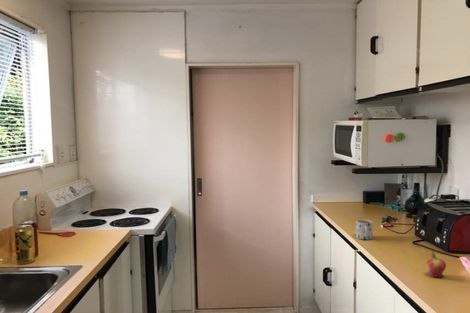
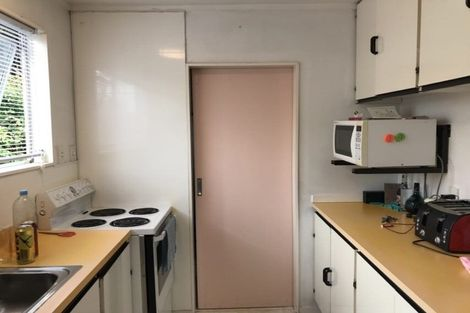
- fruit [425,250,447,278]
- mug [355,219,374,241]
